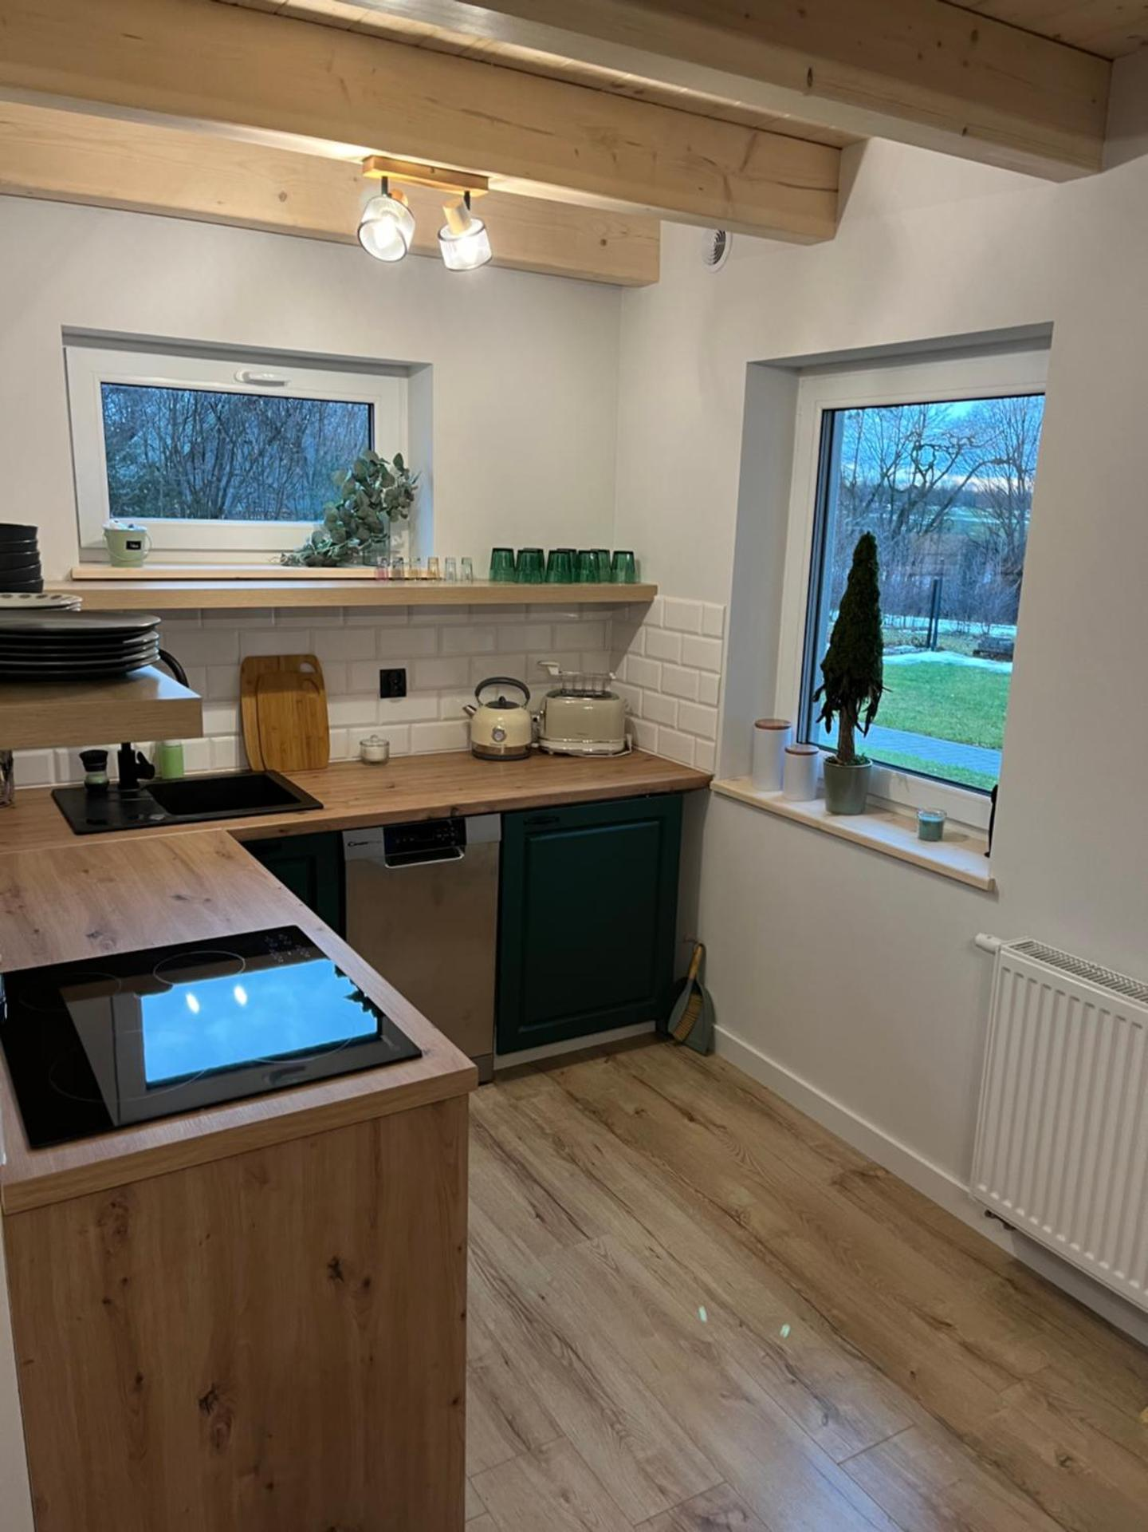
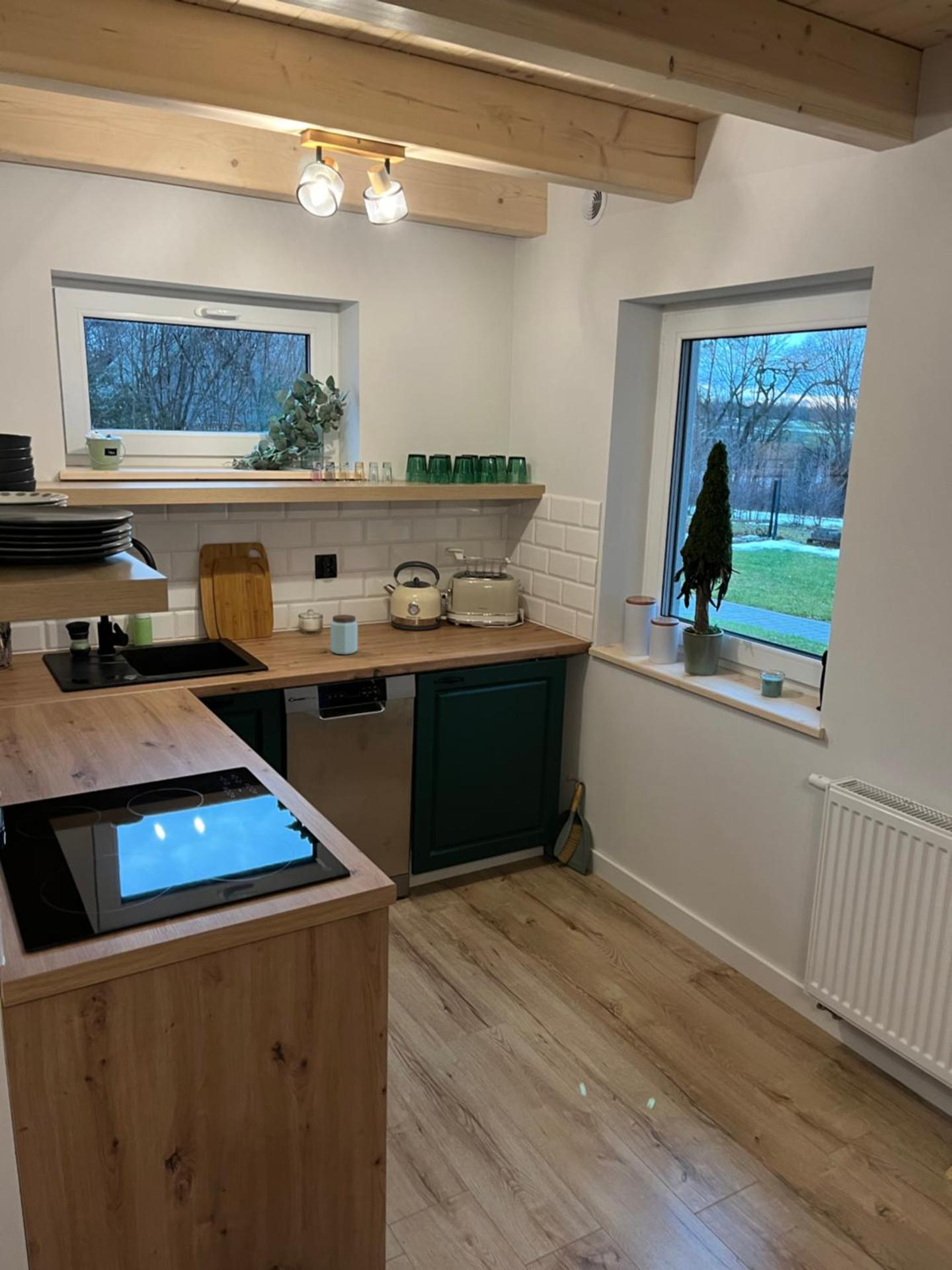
+ peanut butter [330,614,358,655]
